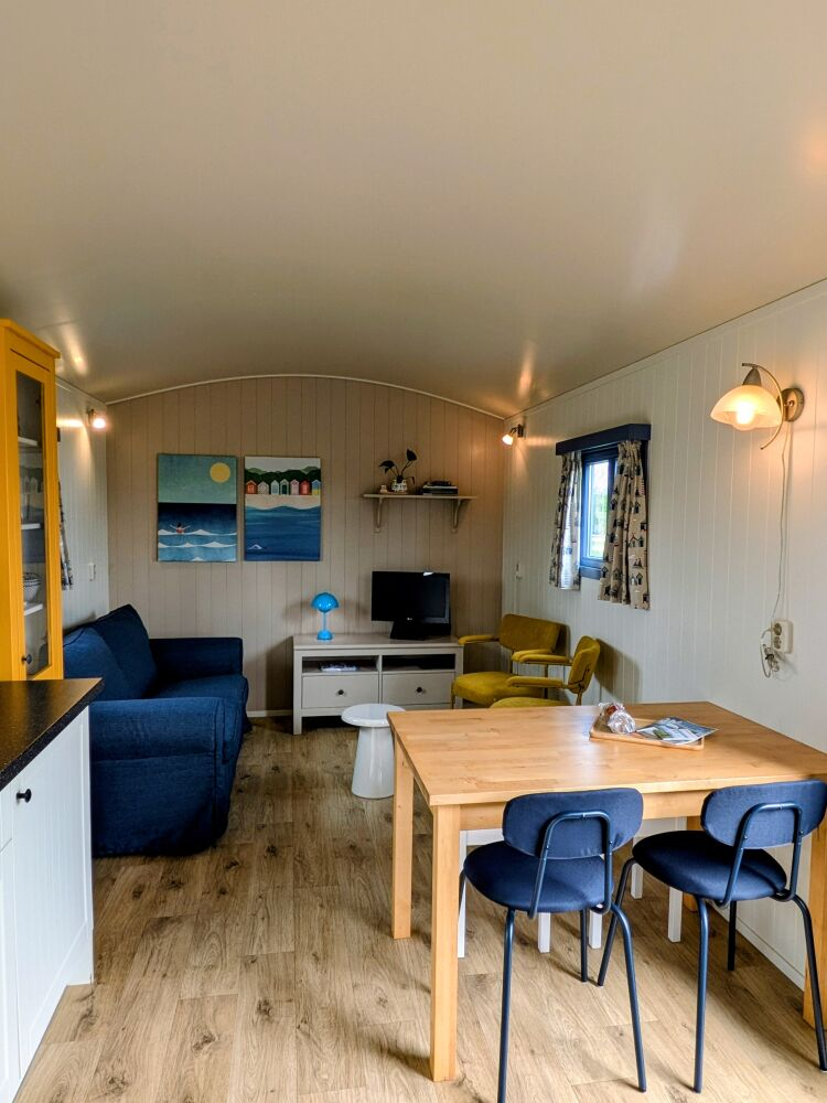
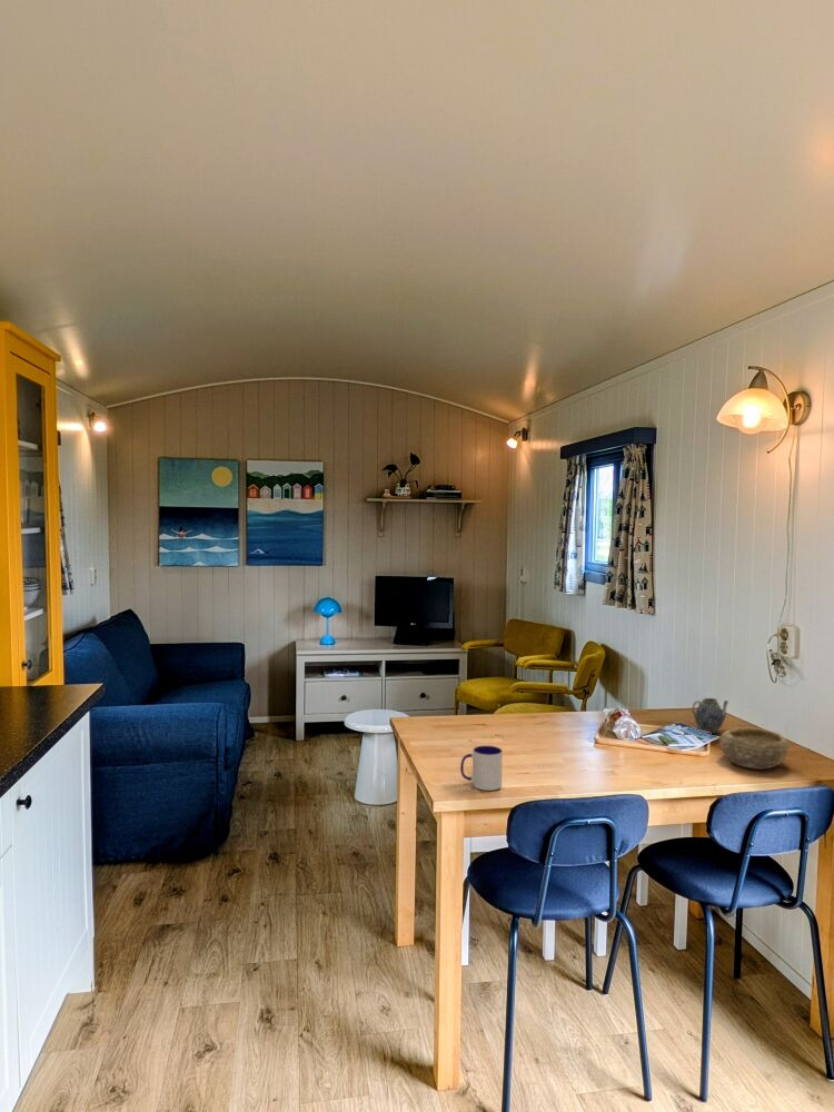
+ mug [459,745,504,792]
+ teapot [692,697,729,734]
+ bowl [718,726,790,771]
